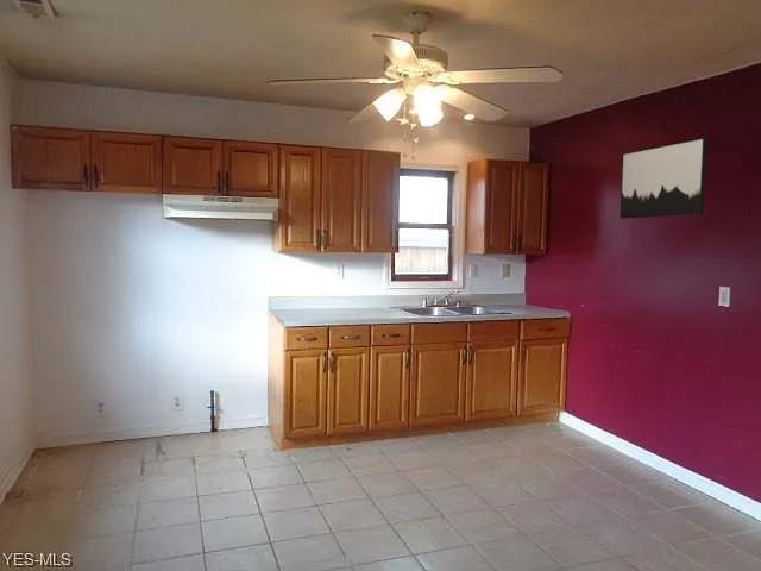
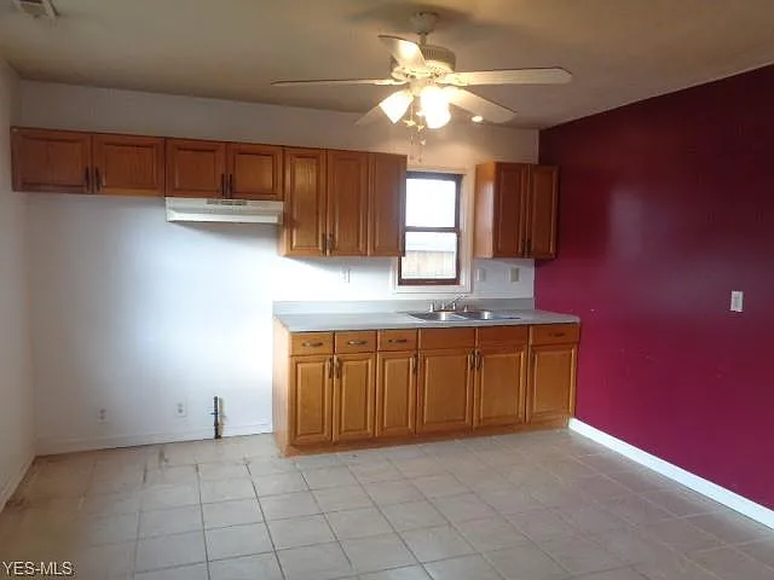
- wall art [620,136,709,220]
